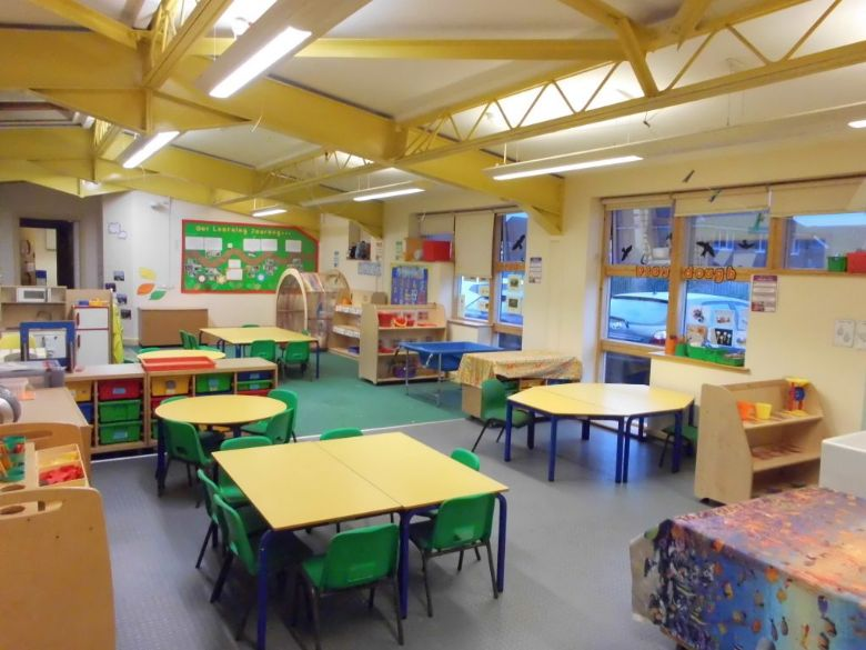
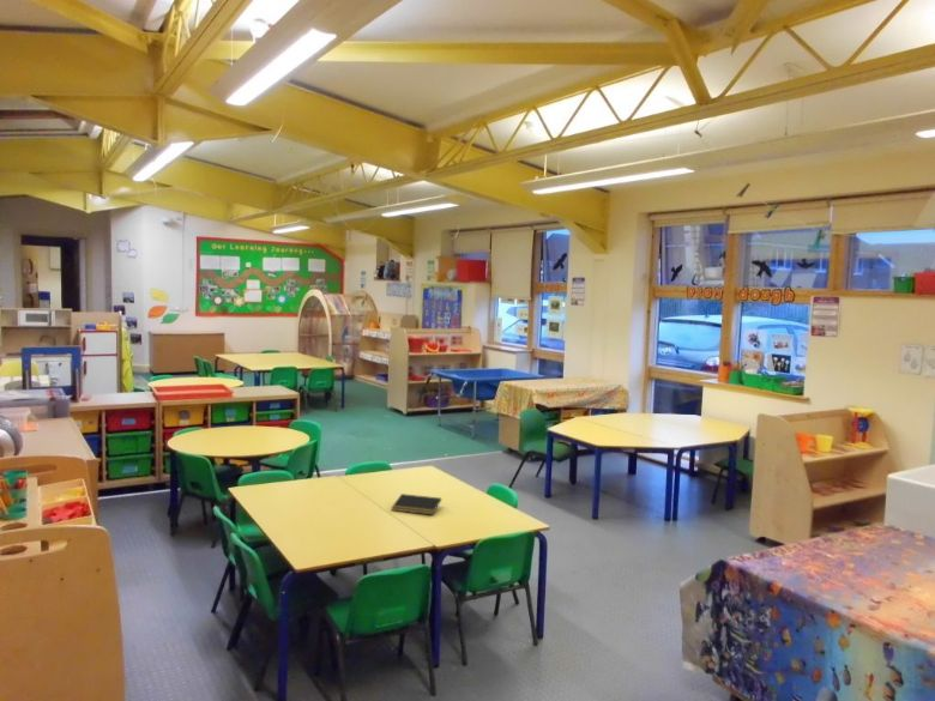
+ notepad [390,492,442,516]
